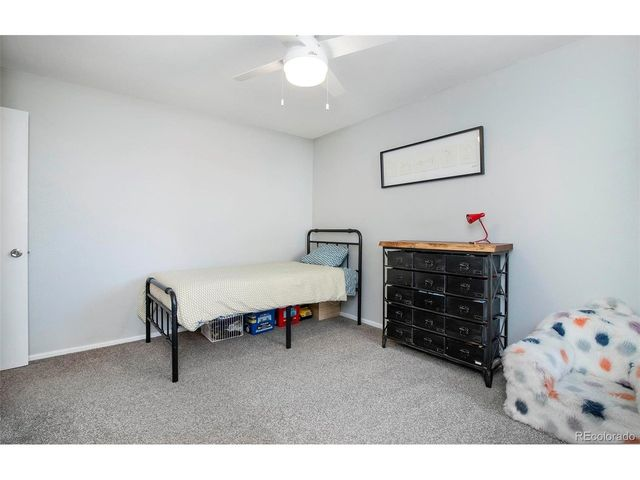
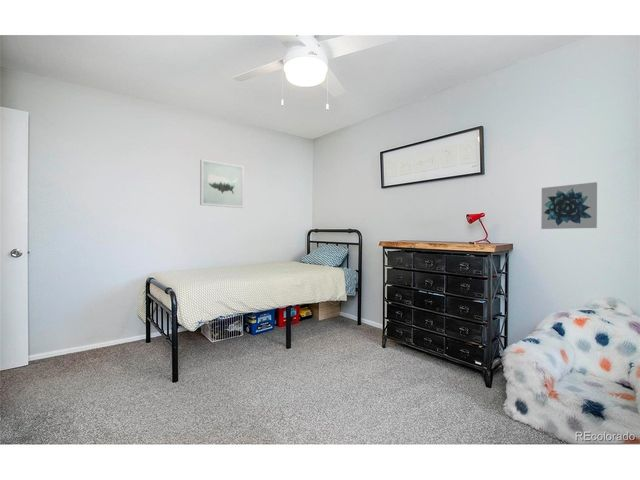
+ wall art [199,158,245,209]
+ wall art [540,181,598,230]
